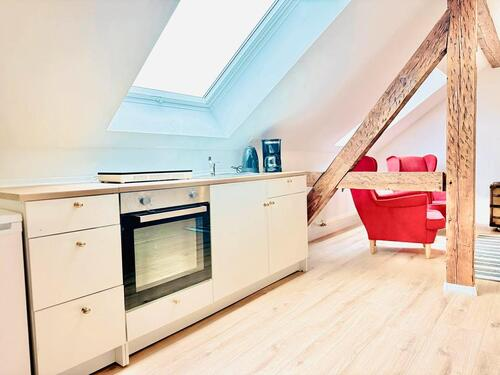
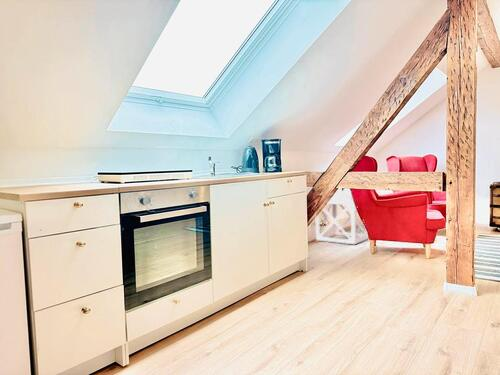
+ side table [315,188,369,245]
